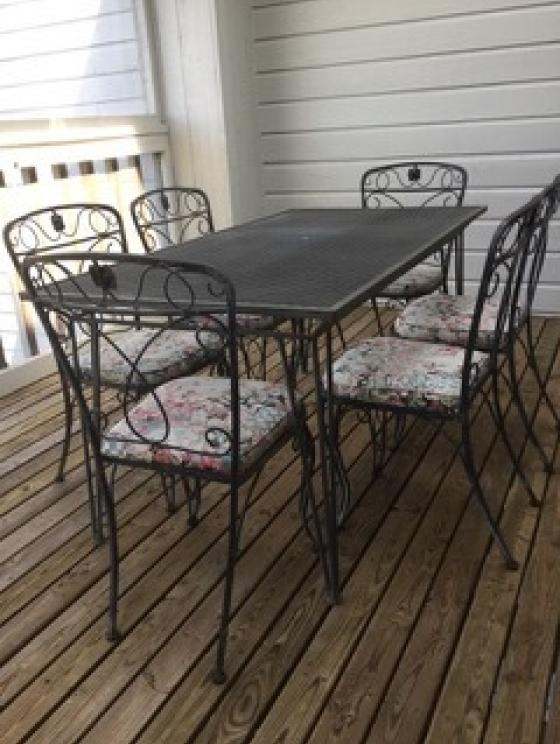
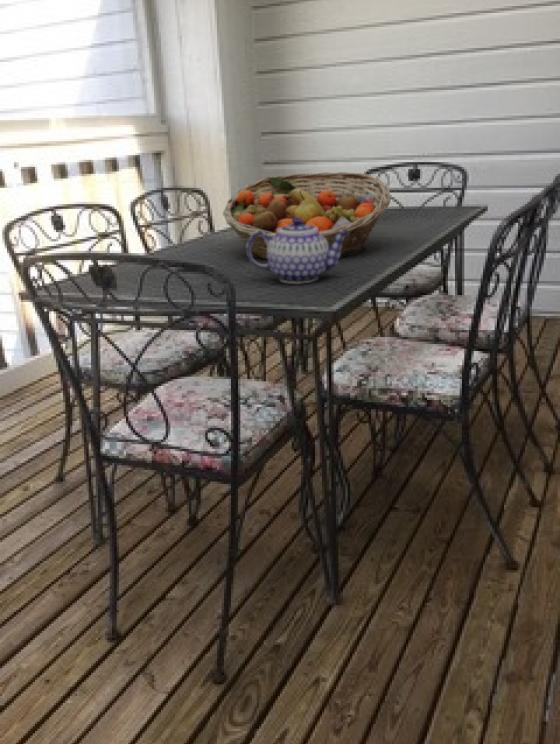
+ fruit basket [222,171,392,261]
+ teapot [246,217,350,285]
